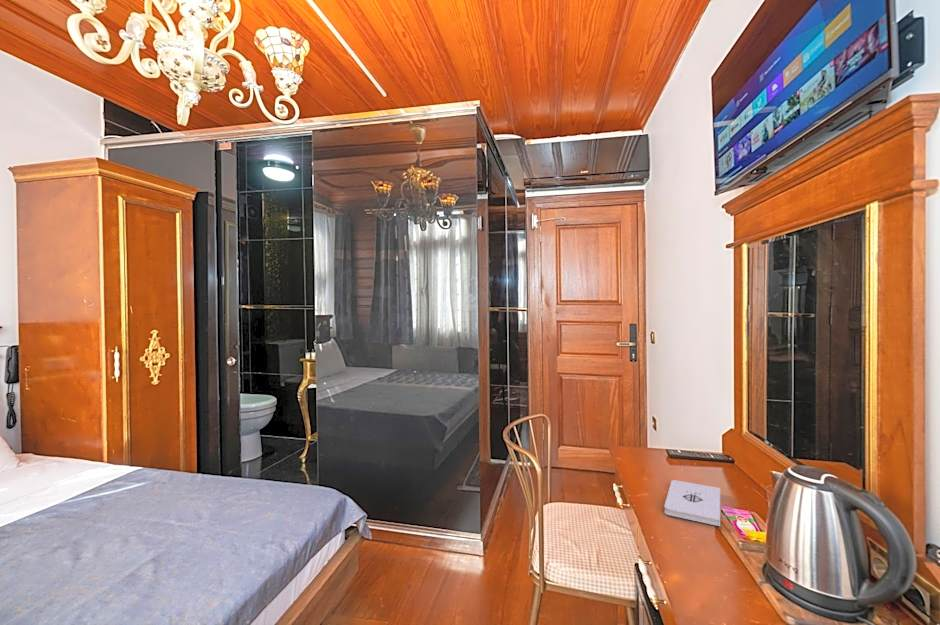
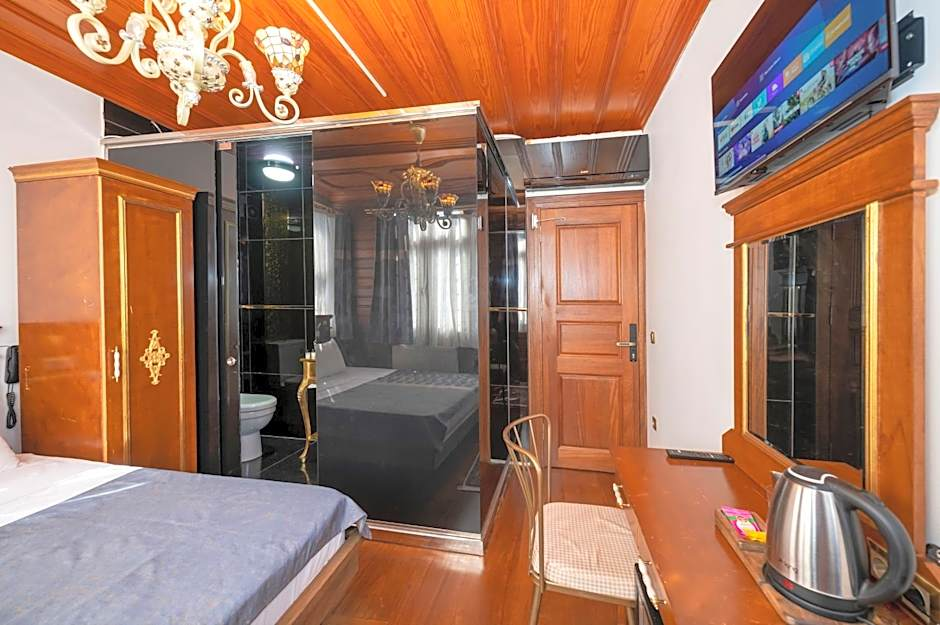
- notepad [663,479,721,527]
